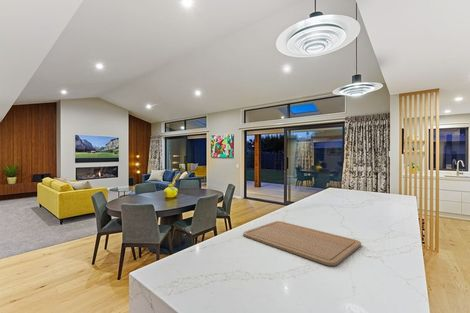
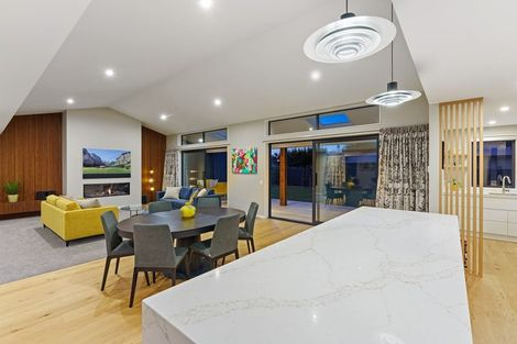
- chopping board [242,220,362,267]
